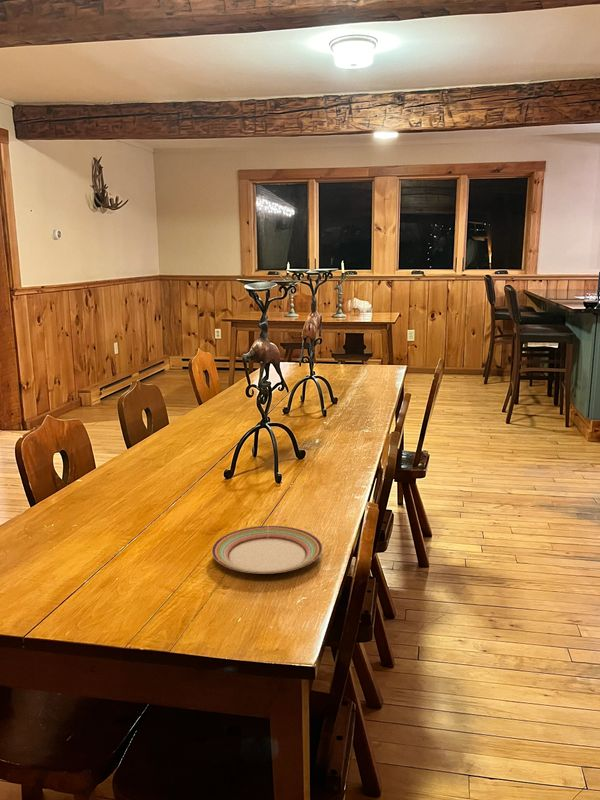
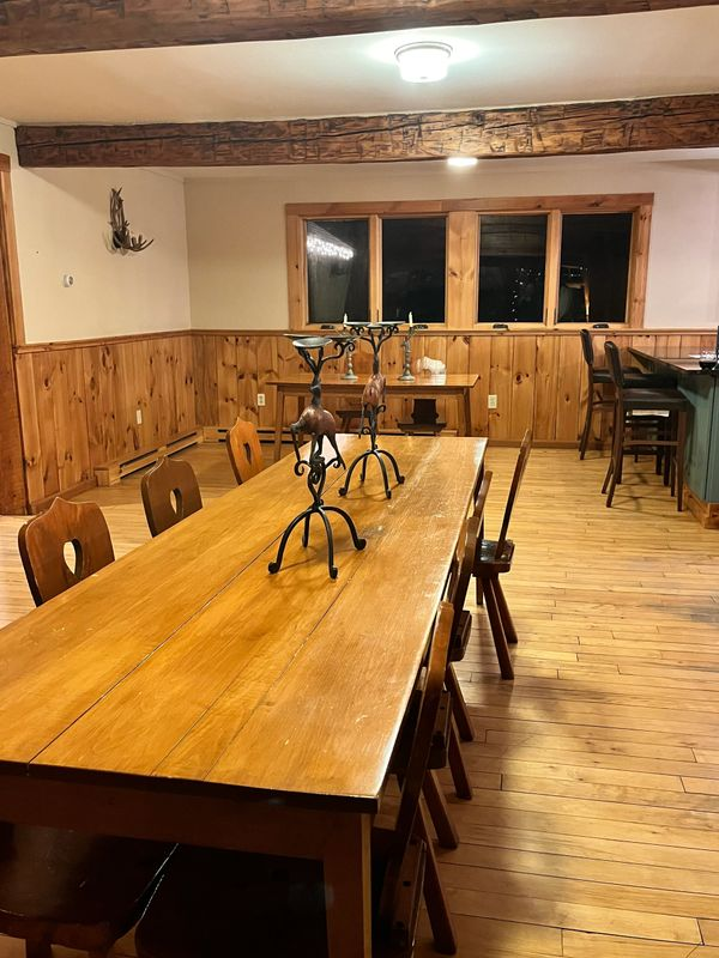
- plate [211,525,323,575]
